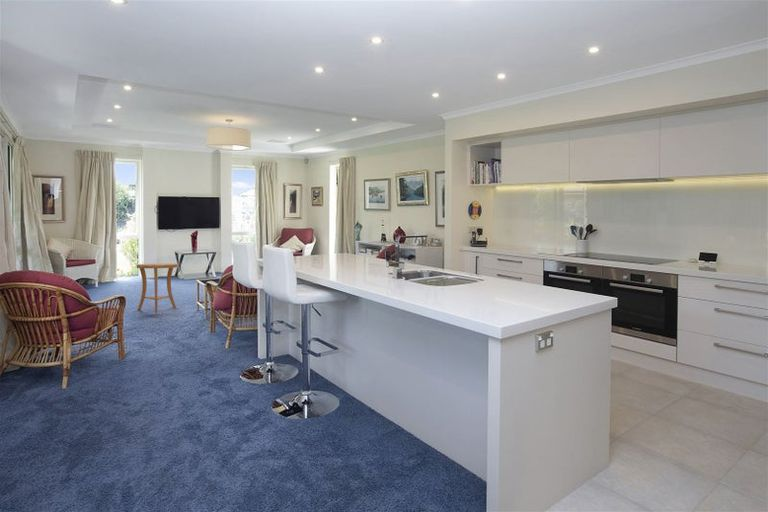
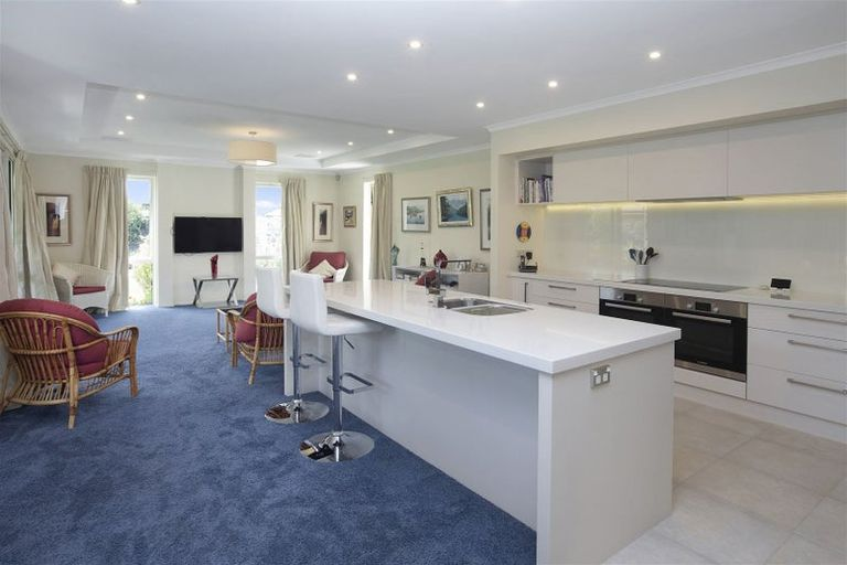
- side table [136,262,179,314]
